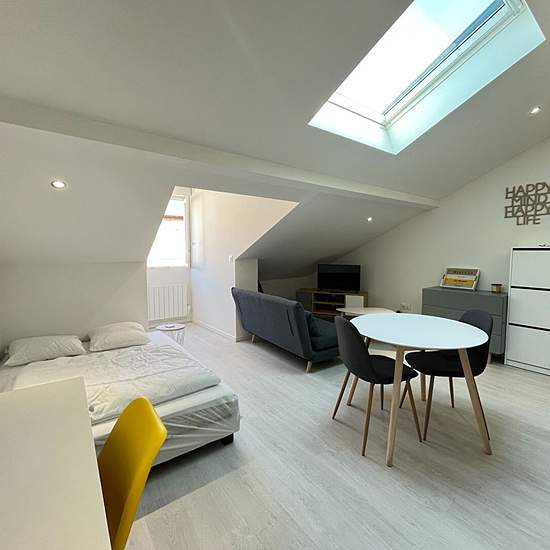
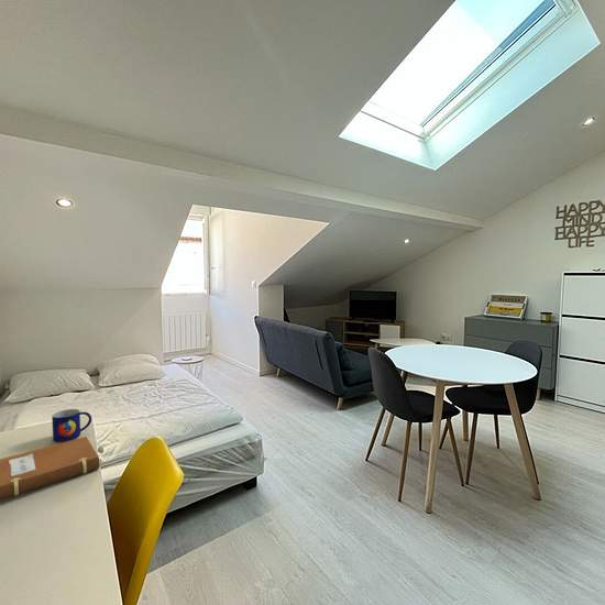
+ notebook [0,436,101,501]
+ mug [51,408,92,443]
